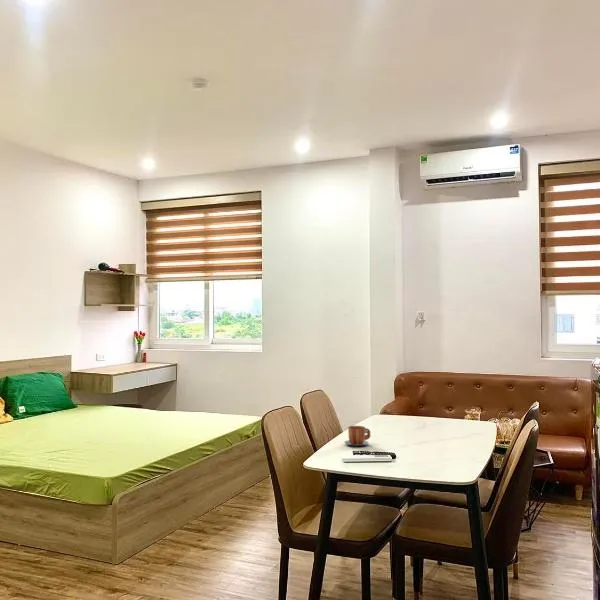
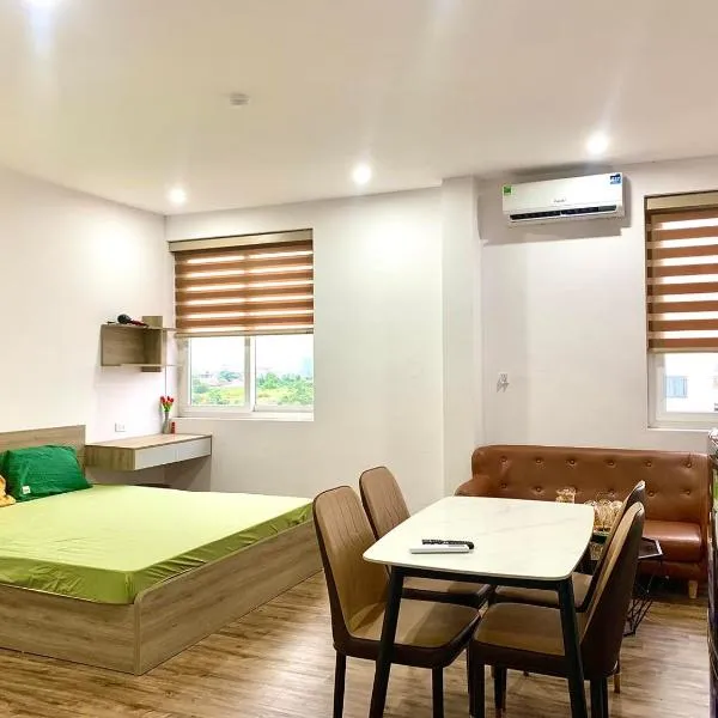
- mug [344,425,371,447]
